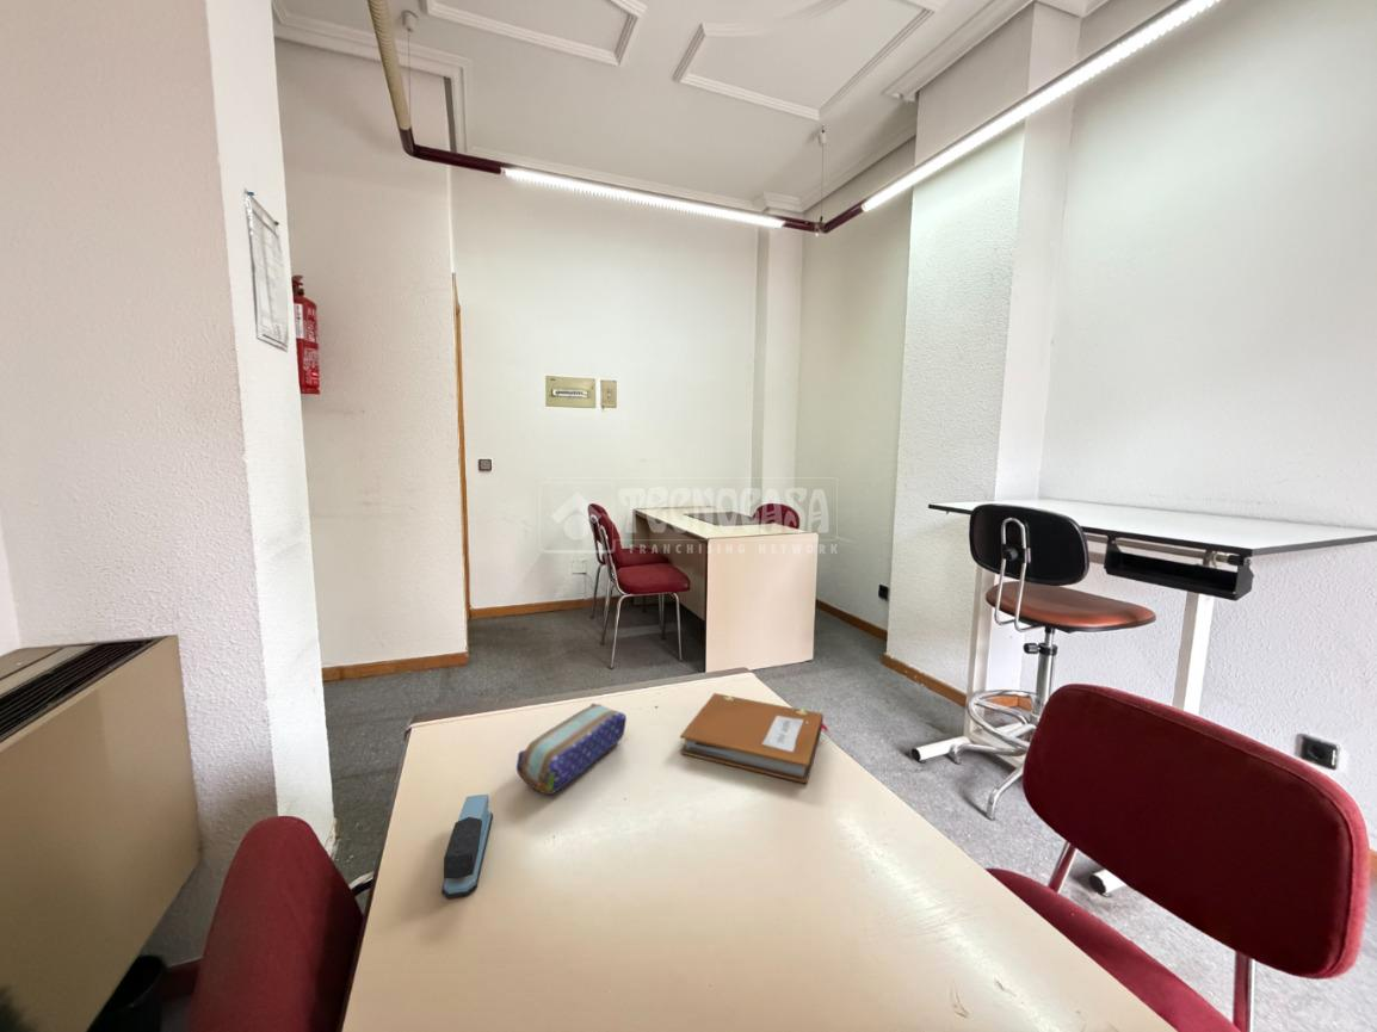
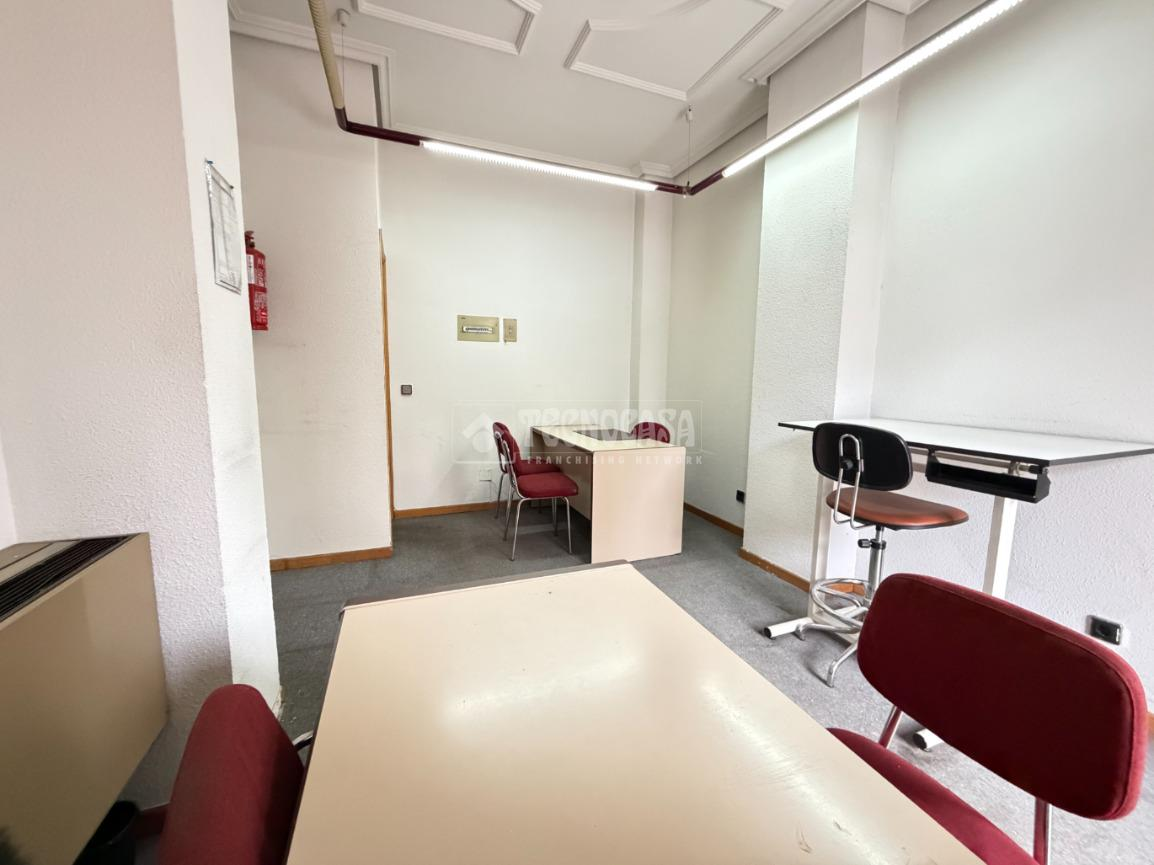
- pencil case [515,703,628,796]
- stapler [440,793,494,900]
- notebook [679,692,829,785]
